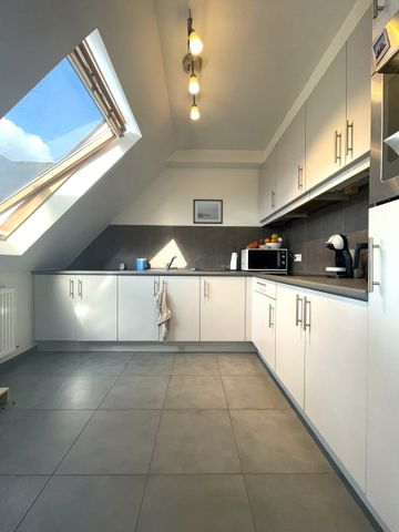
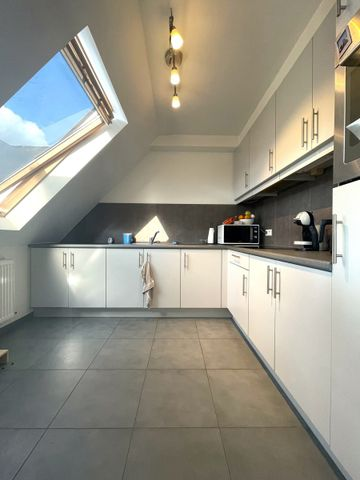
- wall art [192,198,224,225]
